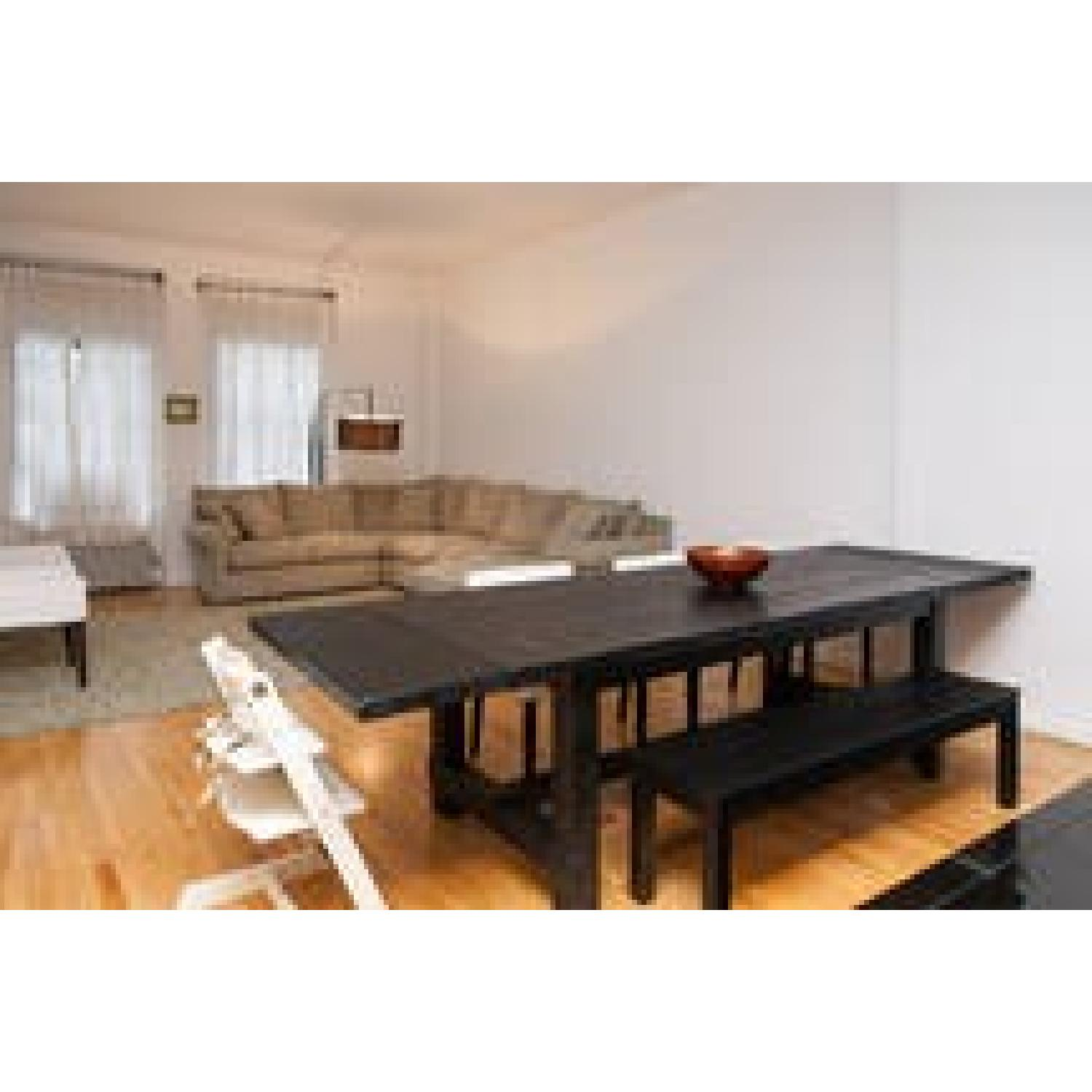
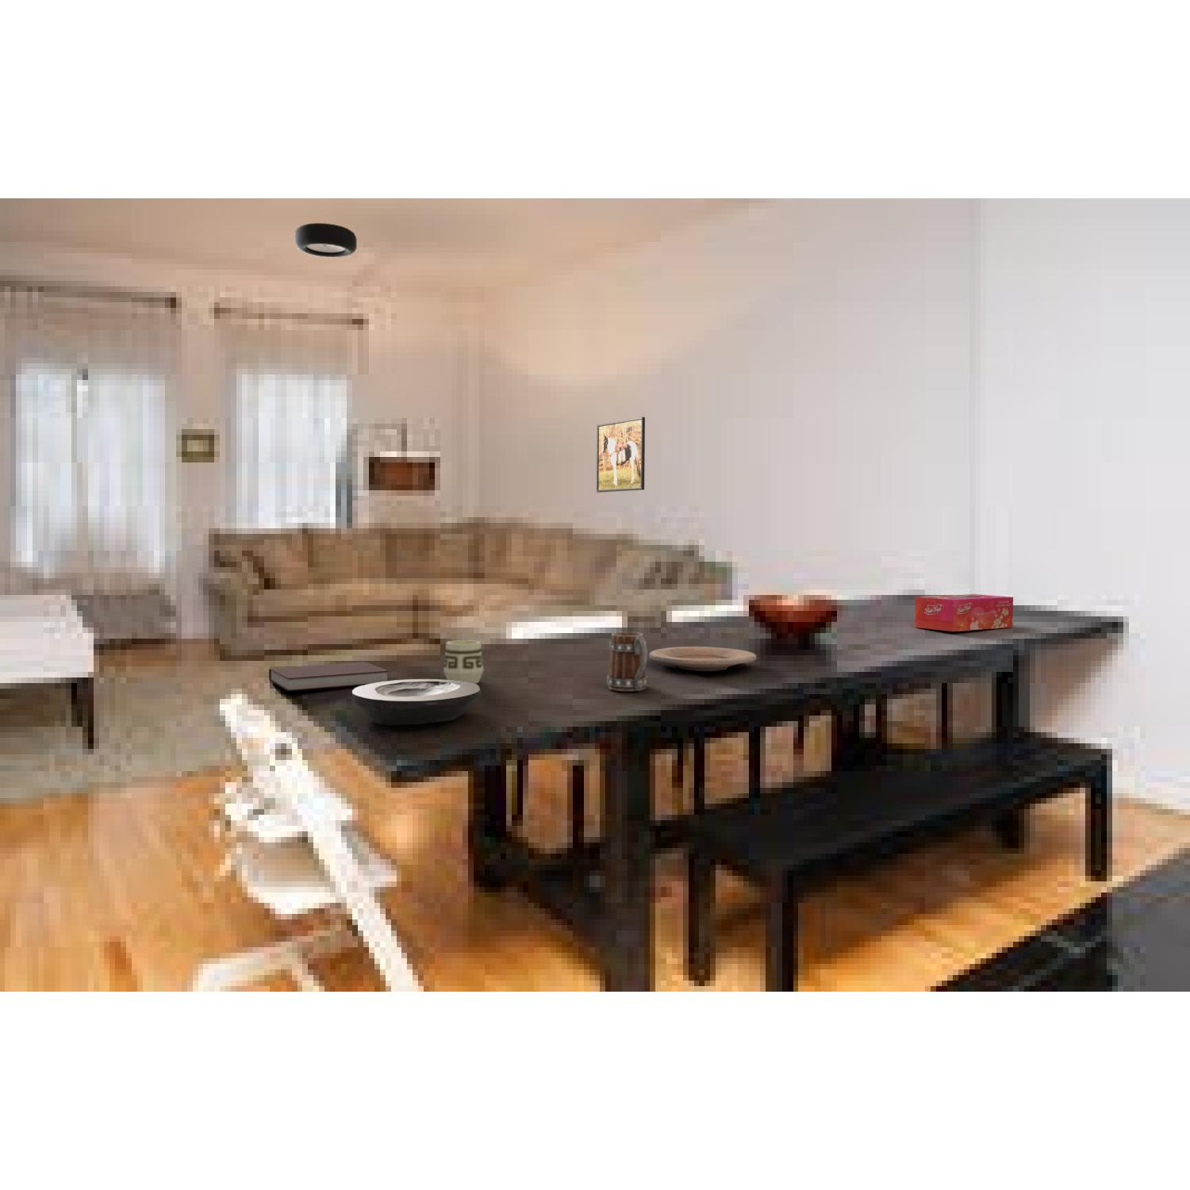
+ plate [649,646,757,672]
+ ceiling light [293,222,357,258]
+ notebook [268,660,389,692]
+ mug [606,631,648,692]
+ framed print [596,416,646,494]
+ tissue box [914,594,1013,632]
+ plate [352,678,482,726]
+ cup [442,640,485,684]
